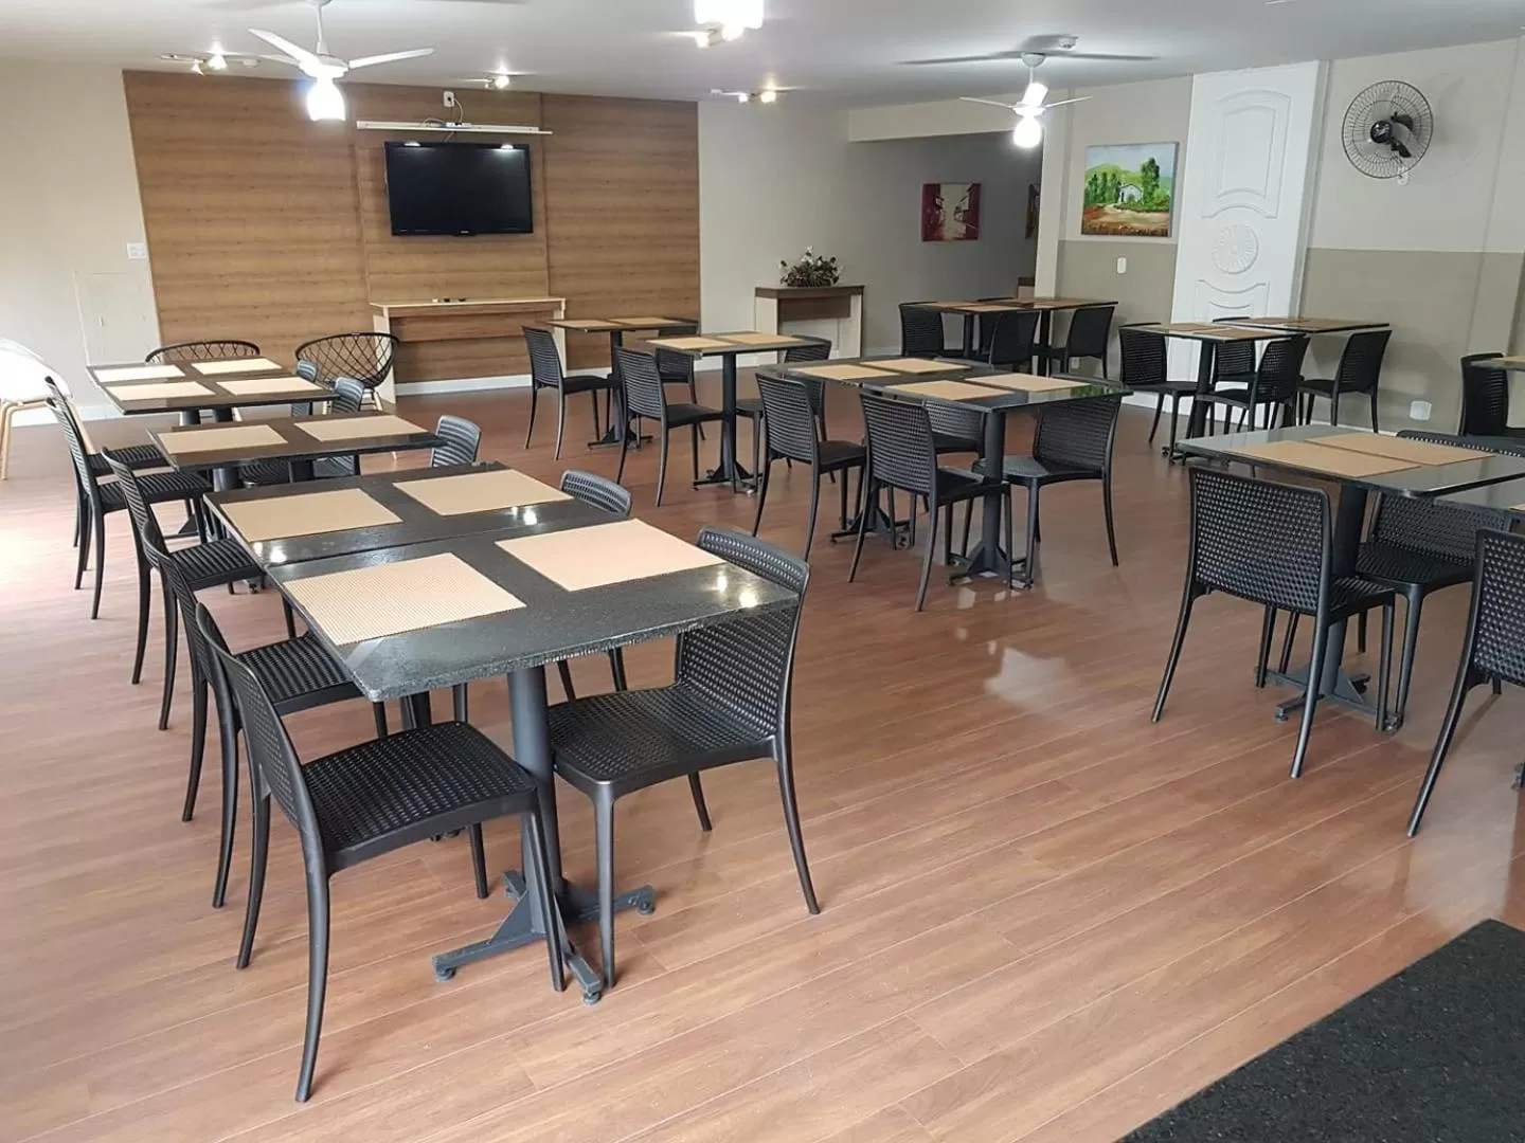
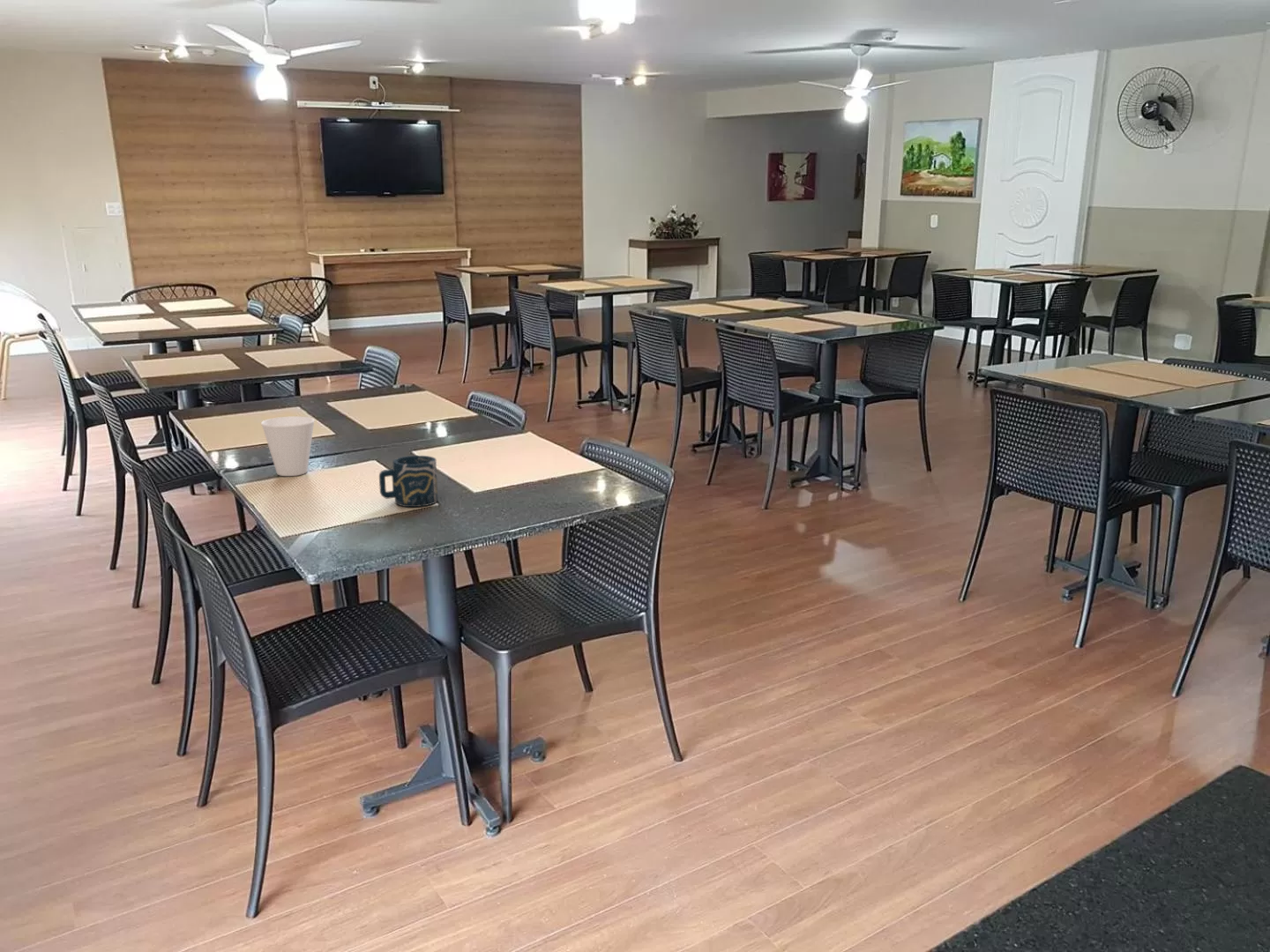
+ cup [260,415,316,477]
+ cup [378,455,438,508]
